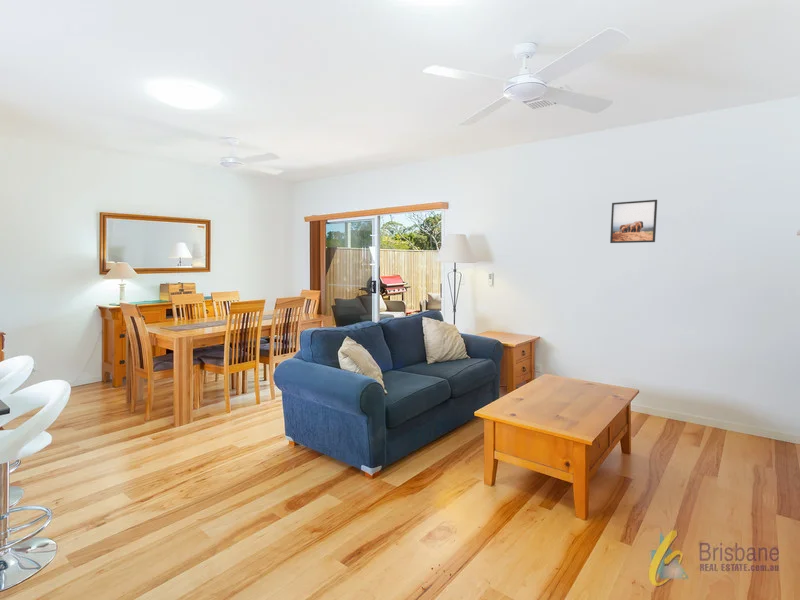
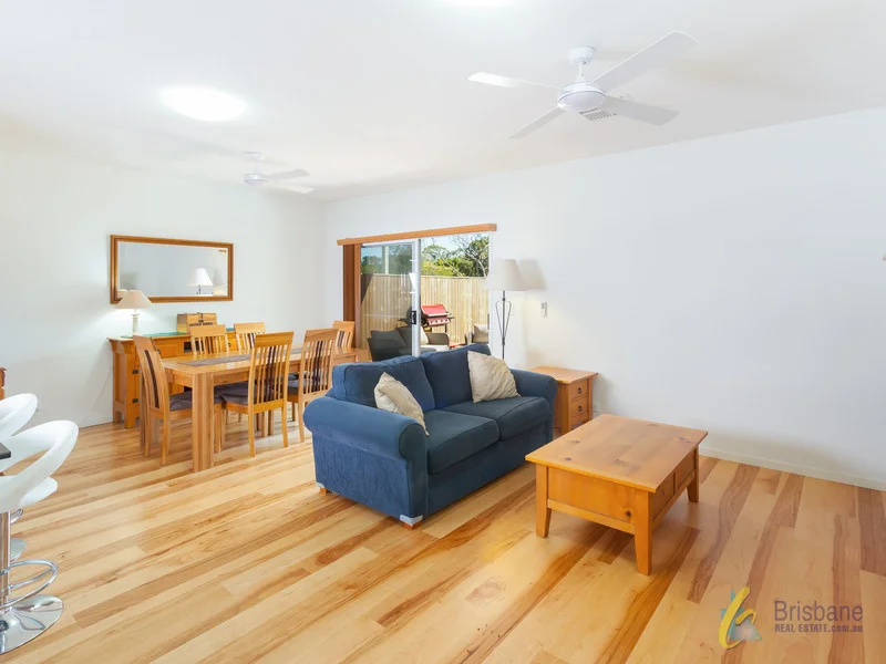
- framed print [609,199,658,244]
